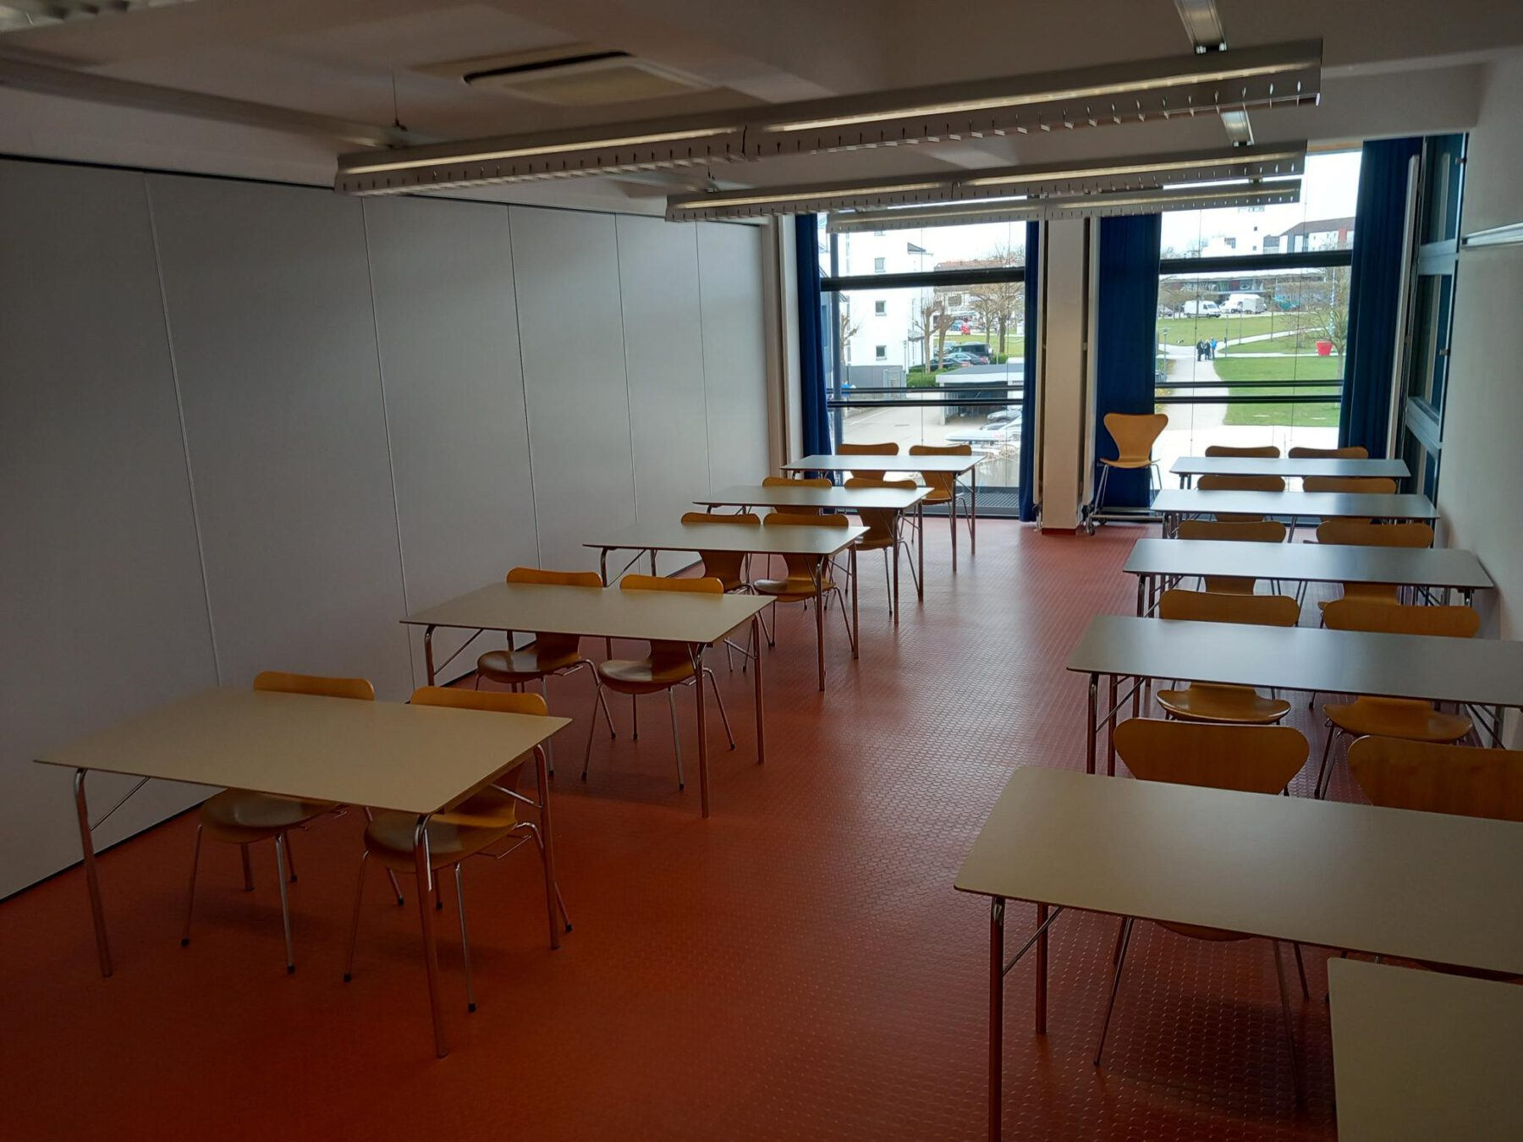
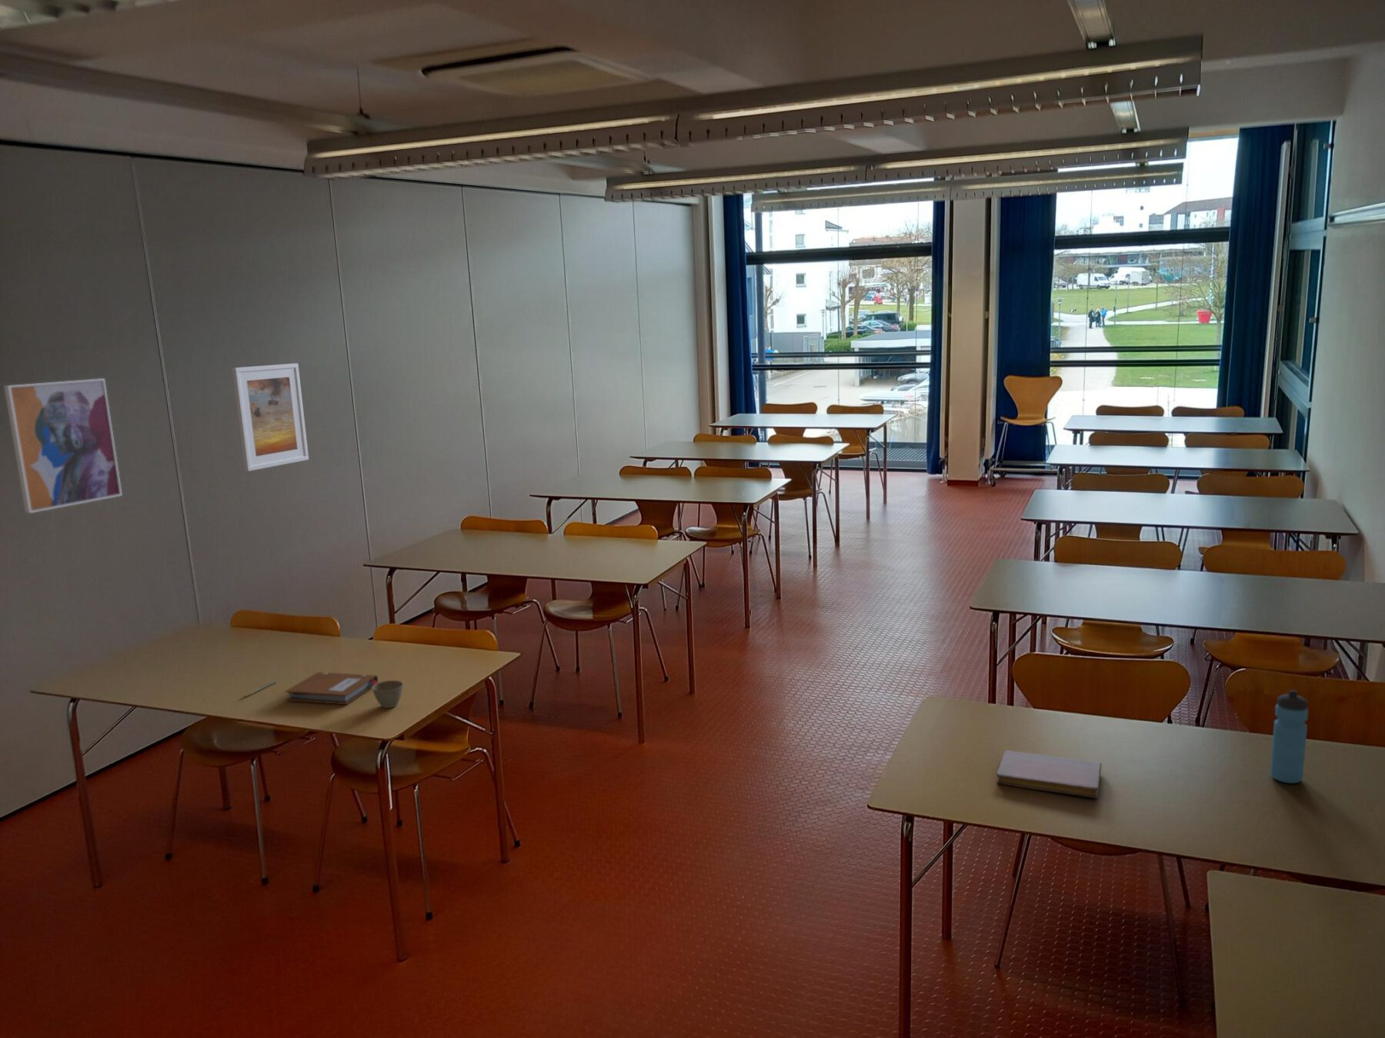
+ wall art [3,377,123,514]
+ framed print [231,362,310,472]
+ flower pot [372,679,404,709]
+ pen [243,680,277,698]
+ notebook [284,672,378,705]
+ water bottle [1269,689,1309,784]
+ notebook [996,750,1103,799]
